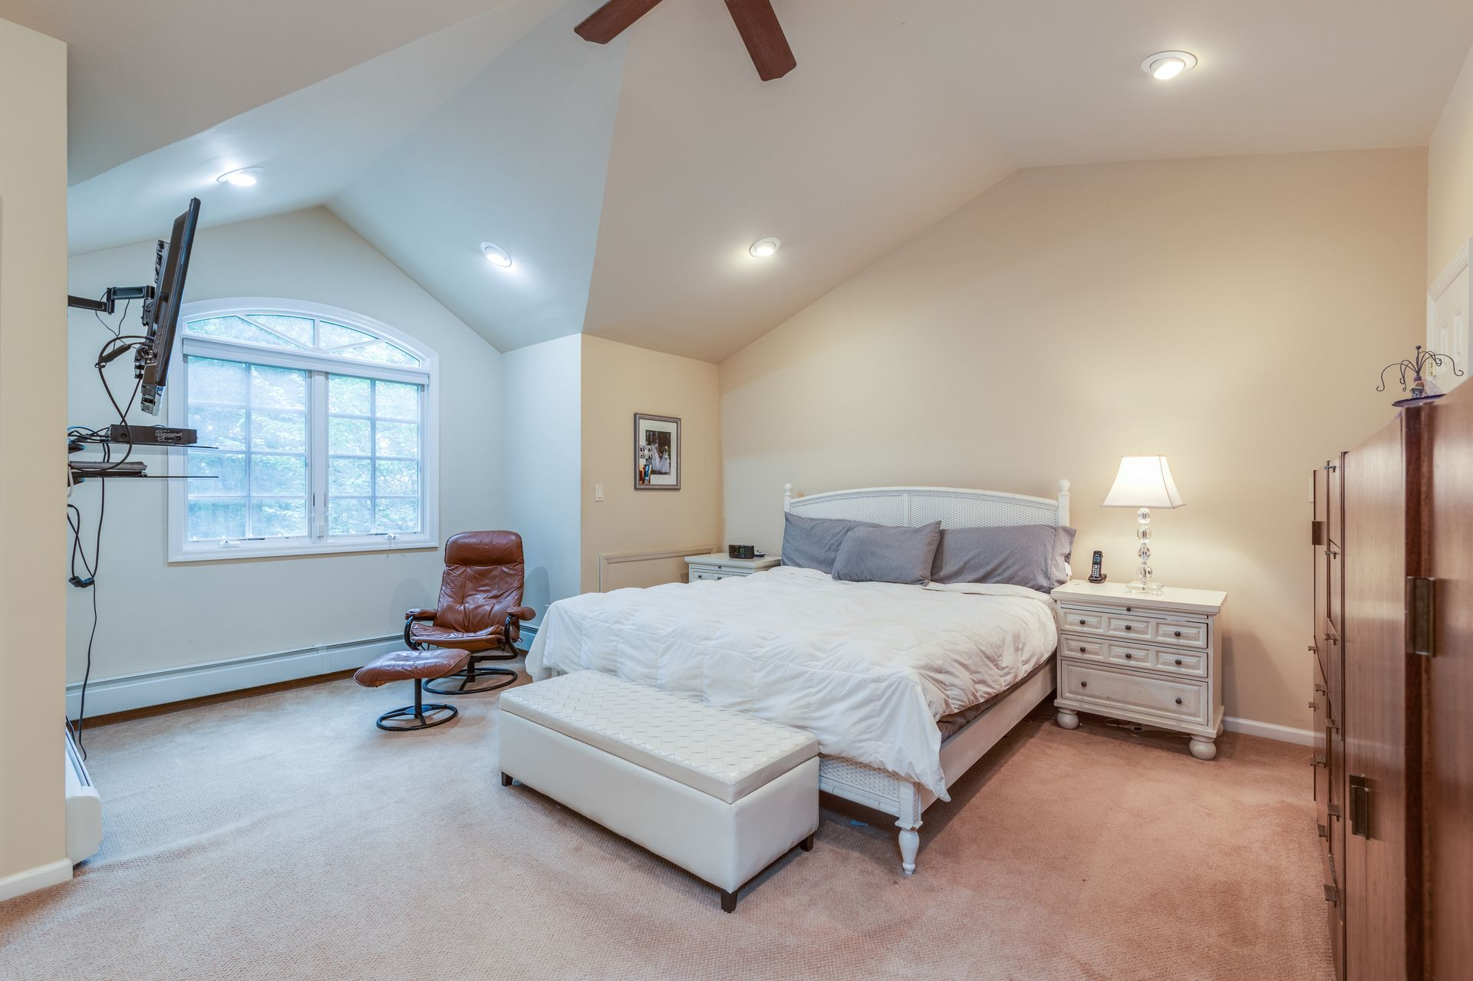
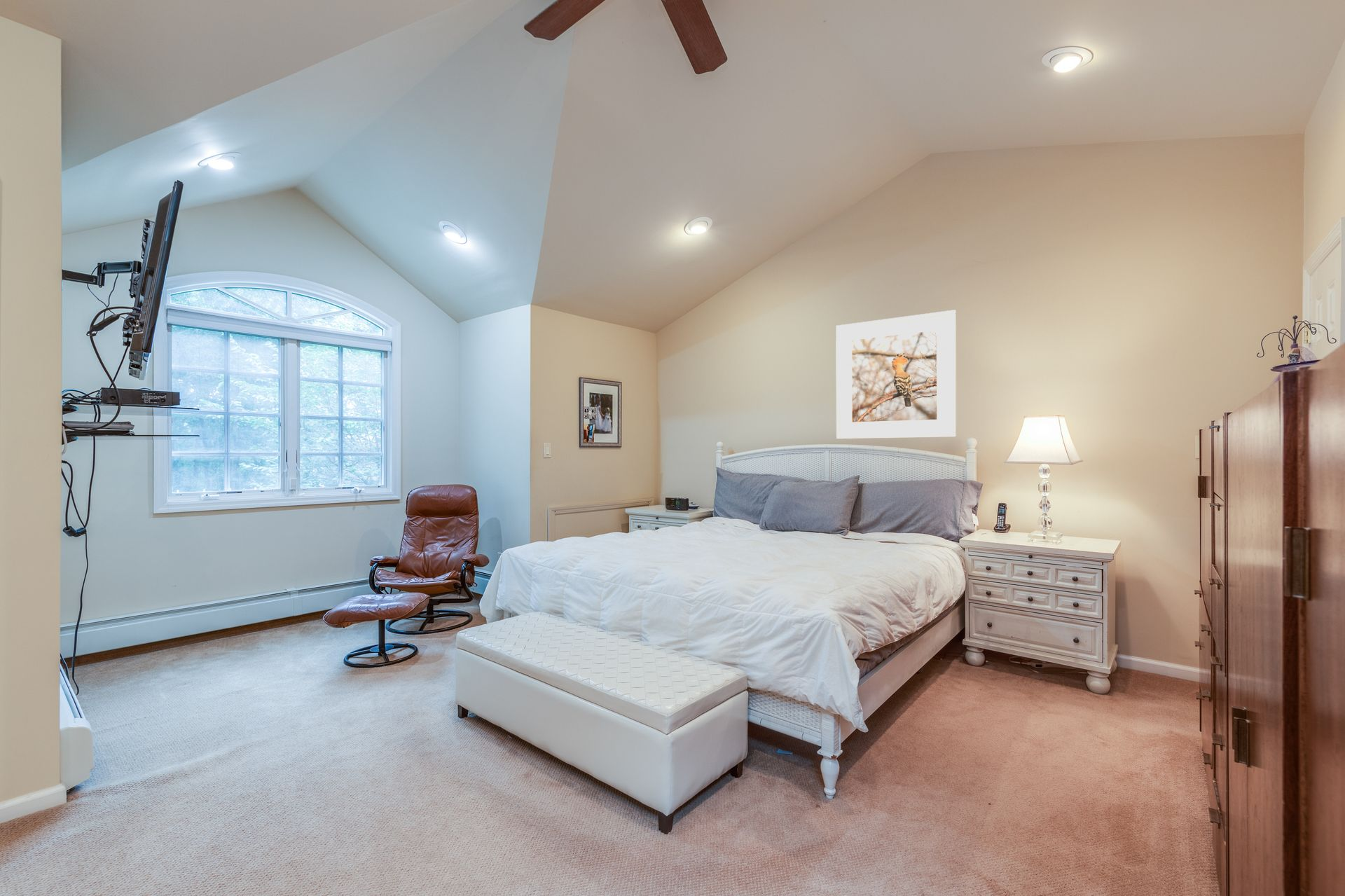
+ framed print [835,309,958,439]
